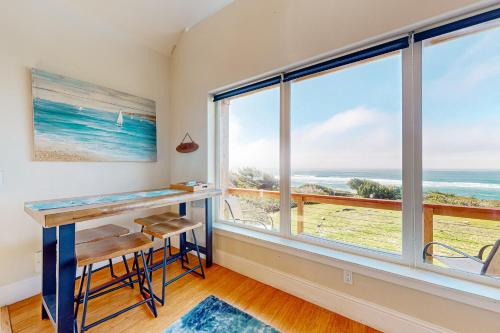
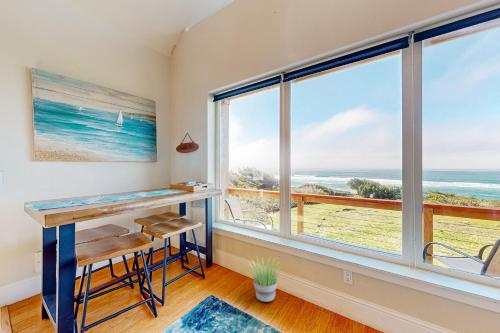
+ potted plant [245,256,283,303]
